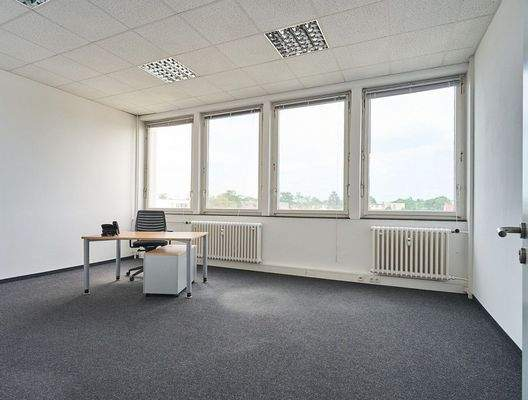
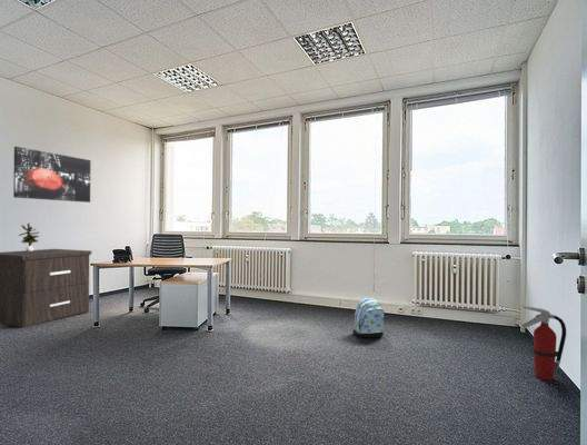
+ backpack [351,297,386,338]
+ fire extinguisher [520,304,567,382]
+ nightstand [0,248,92,329]
+ wall art [12,146,92,204]
+ potted plant [17,221,40,251]
